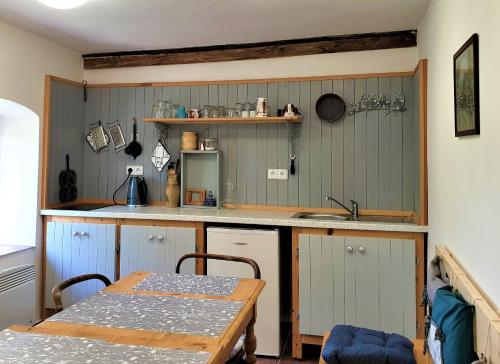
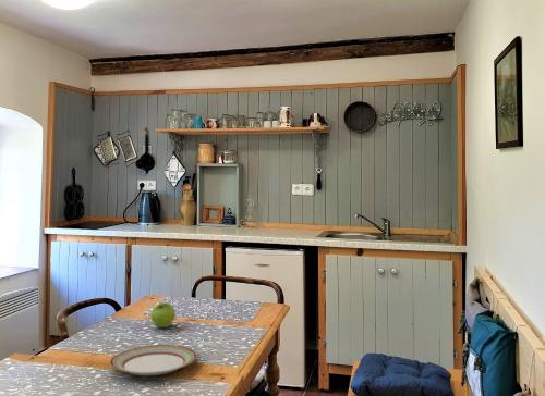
+ fruit [150,301,177,329]
+ plate [109,344,197,376]
